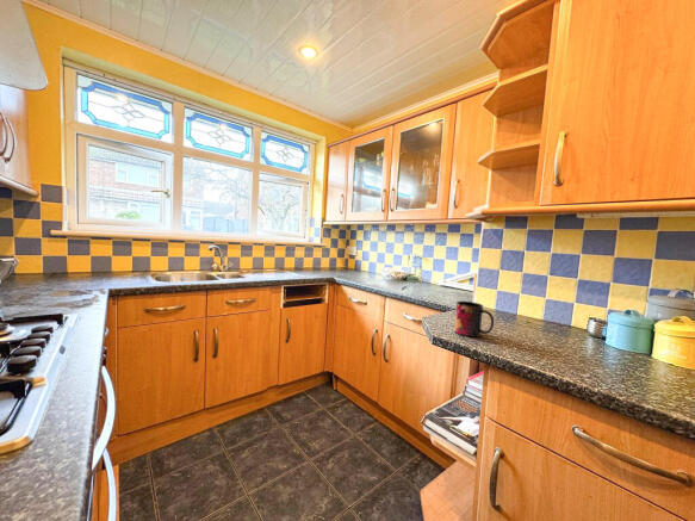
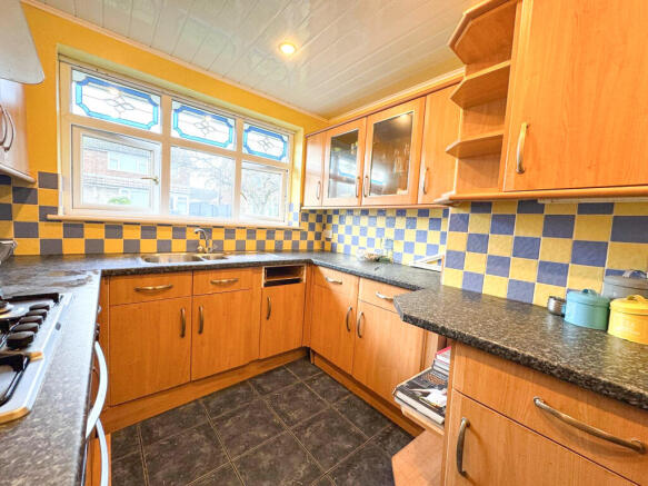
- mug [453,300,495,339]
